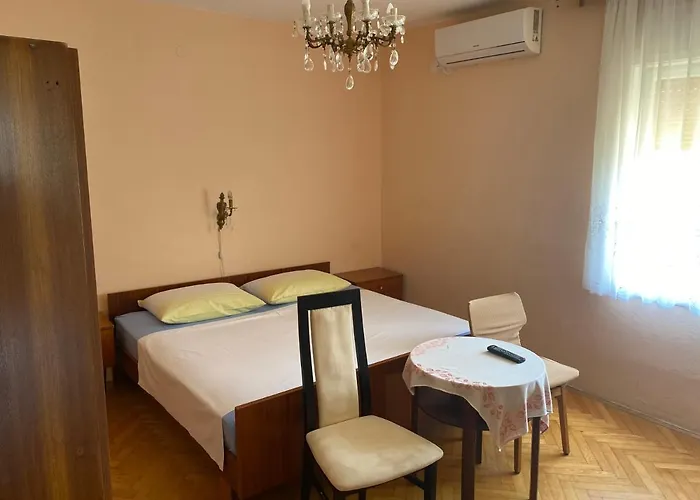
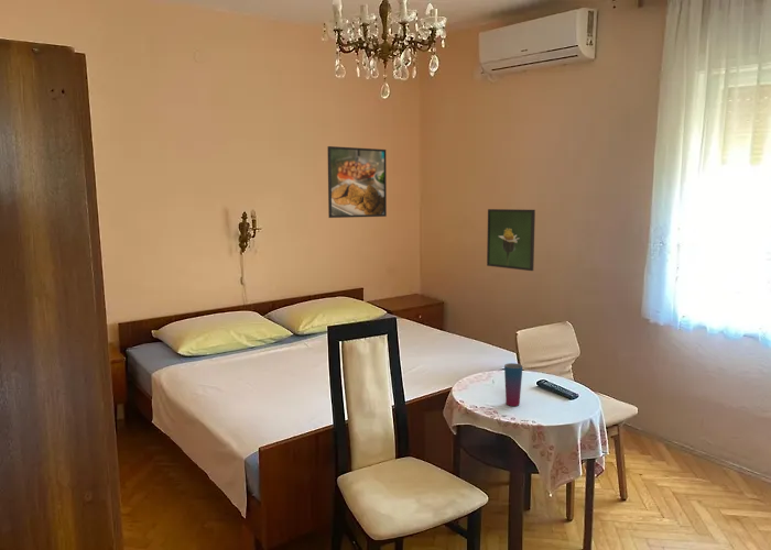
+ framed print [486,208,536,272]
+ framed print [326,145,388,219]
+ cup [503,362,524,407]
